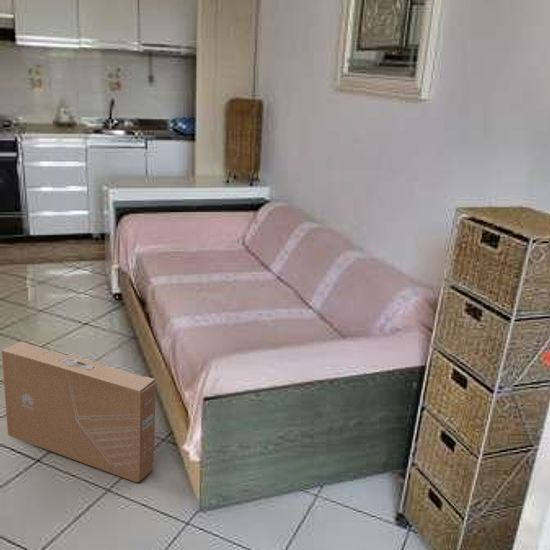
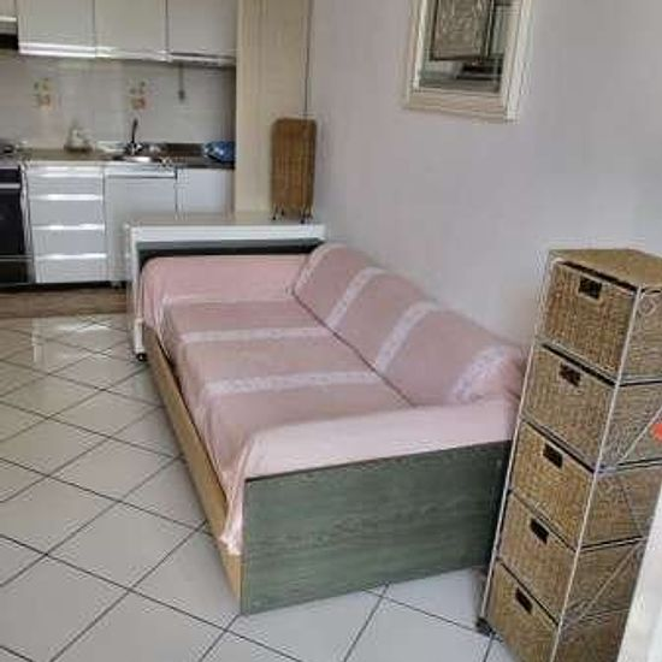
- cardboard box [1,341,157,483]
